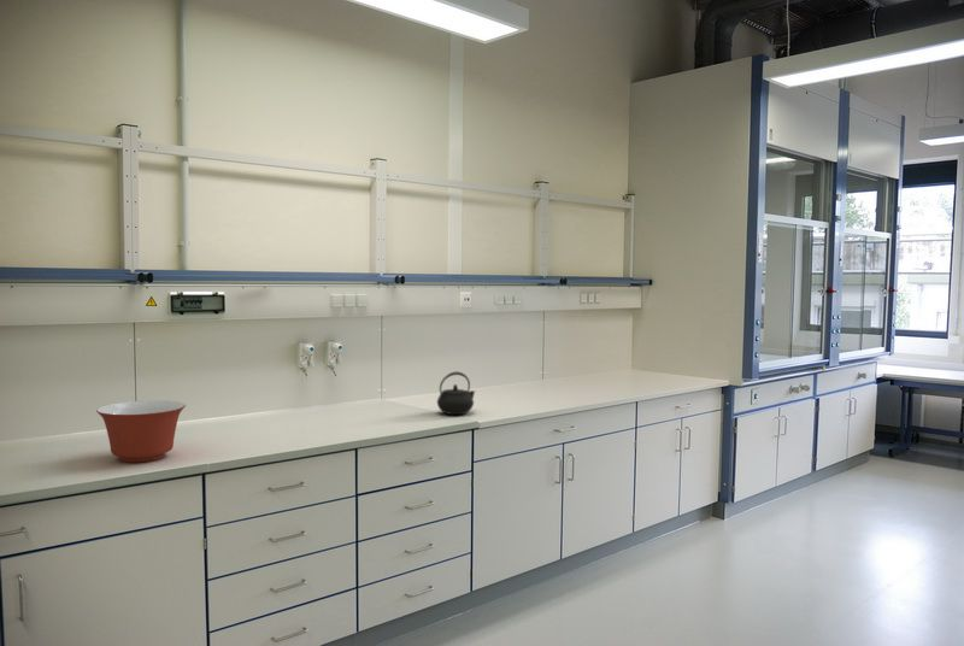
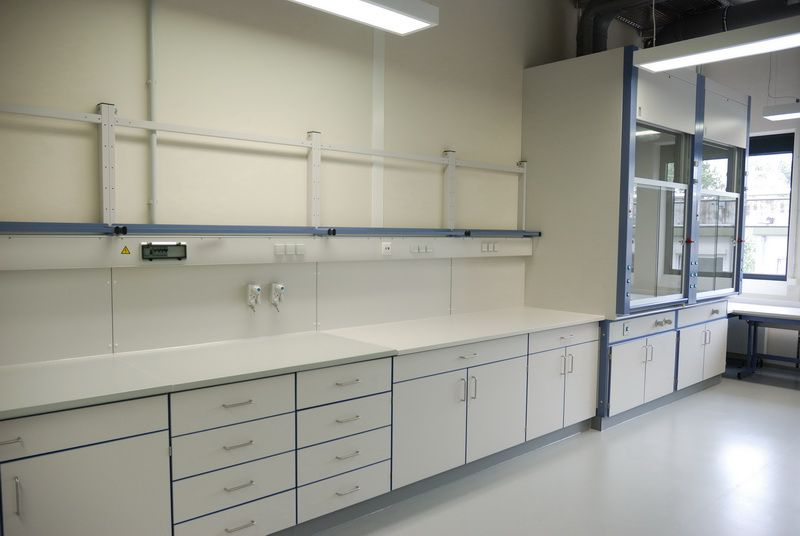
- mixing bowl [95,399,187,464]
- kettle [436,371,476,416]
